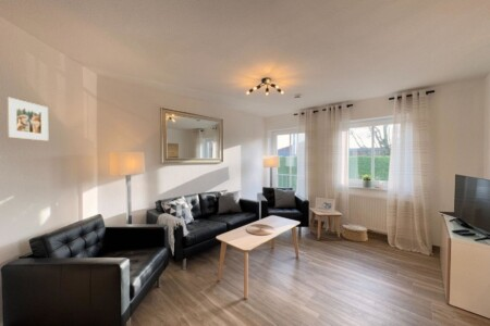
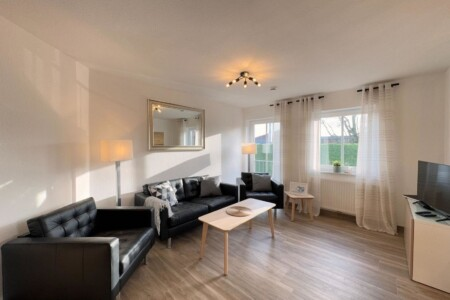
- woven basket [341,222,369,242]
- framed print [4,97,49,142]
